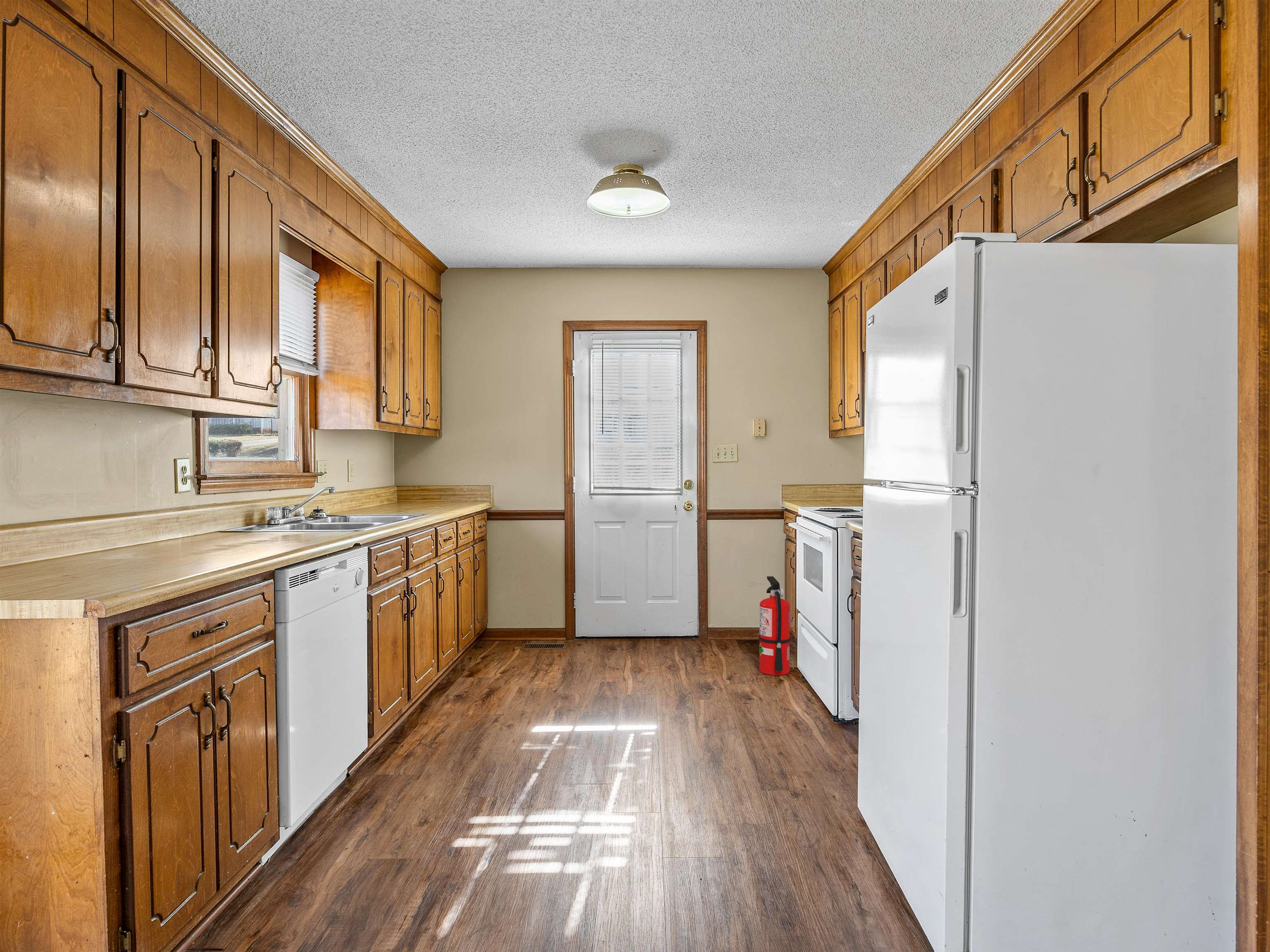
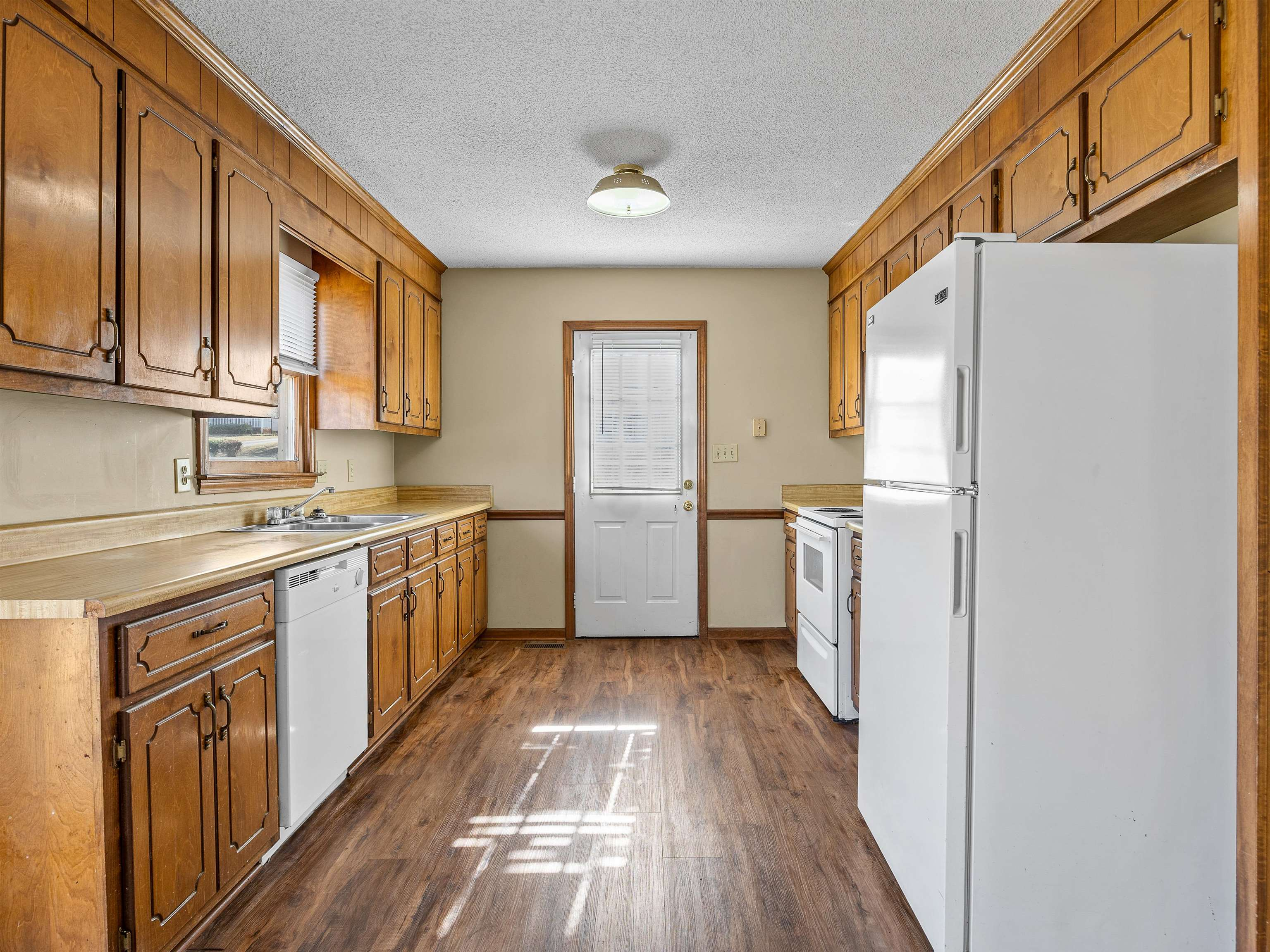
- fire extinguisher [749,576,791,676]
